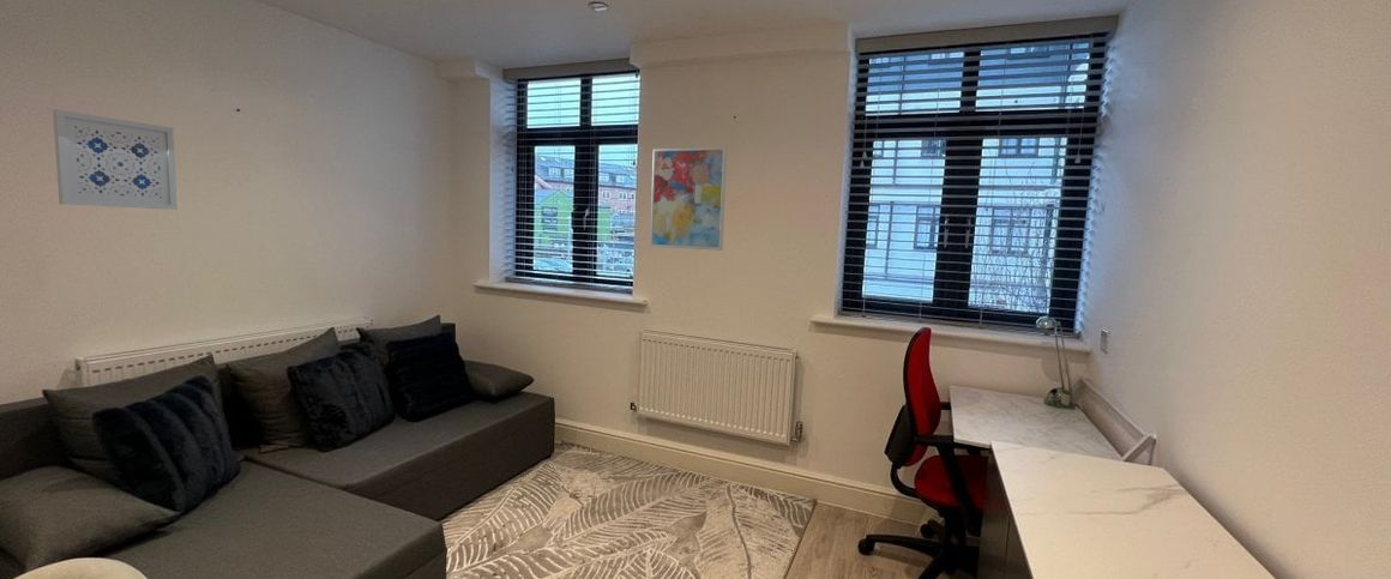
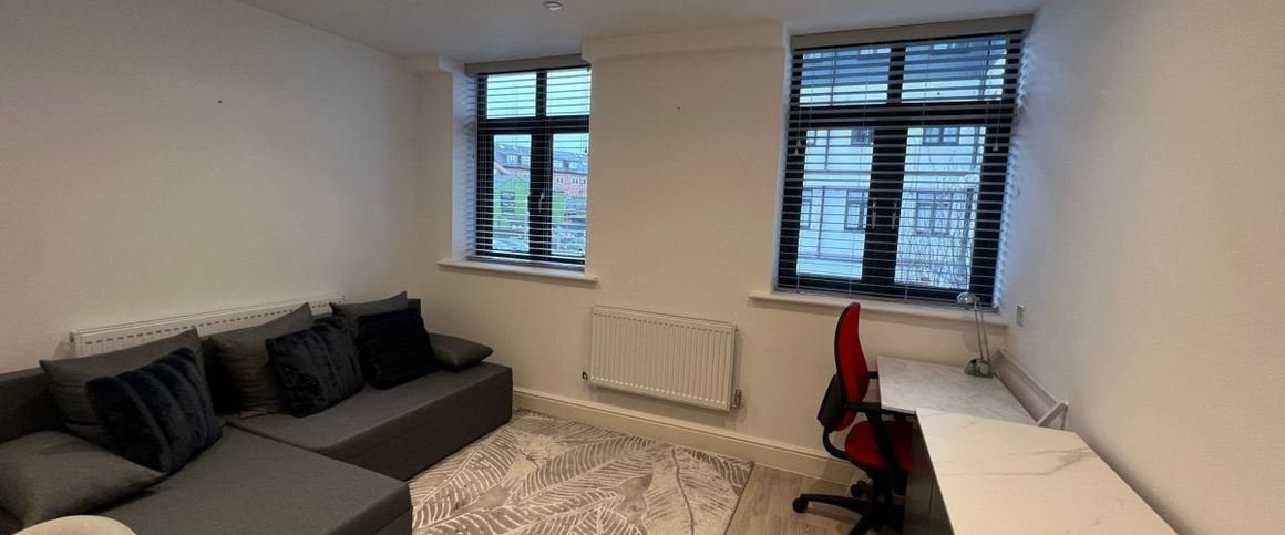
- wall art [649,146,728,252]
- wall art [52,109,179,211]
